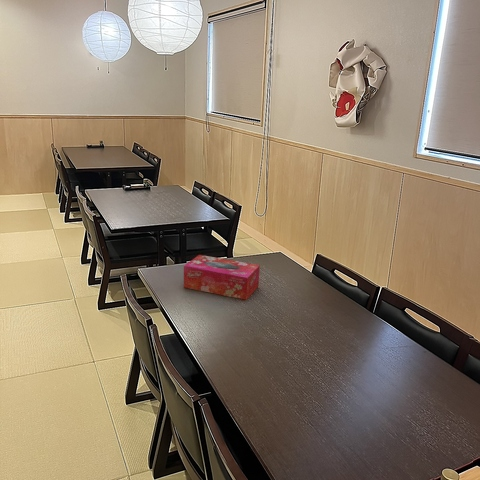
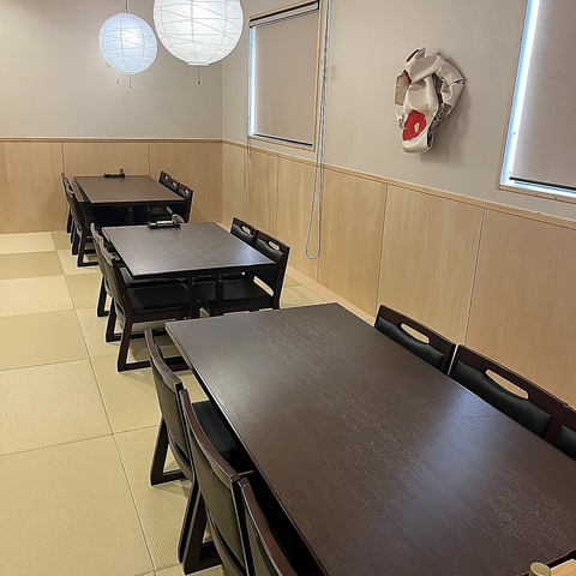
- tissue box [183,254,261,301]
